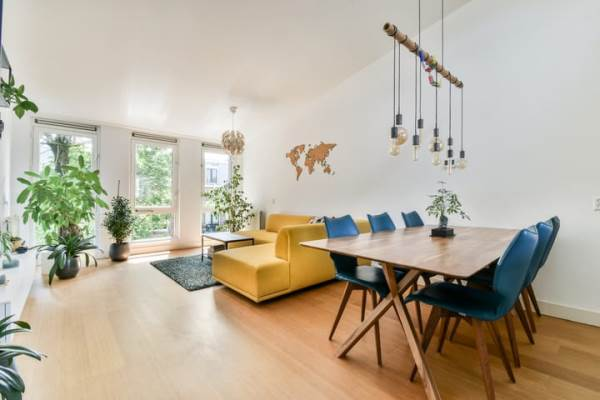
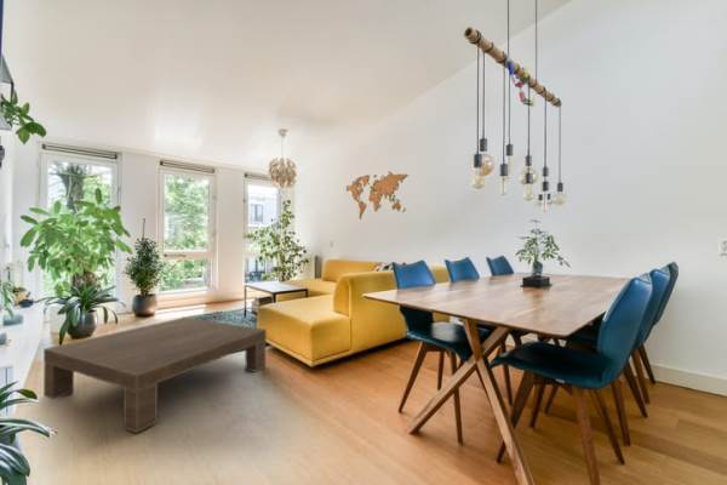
+ coffee table [42,316,268,434]
